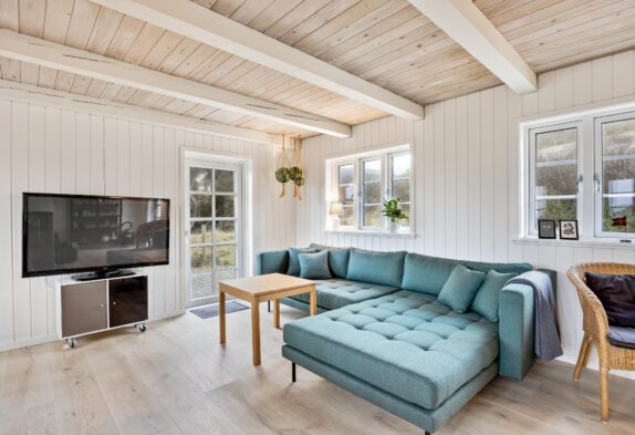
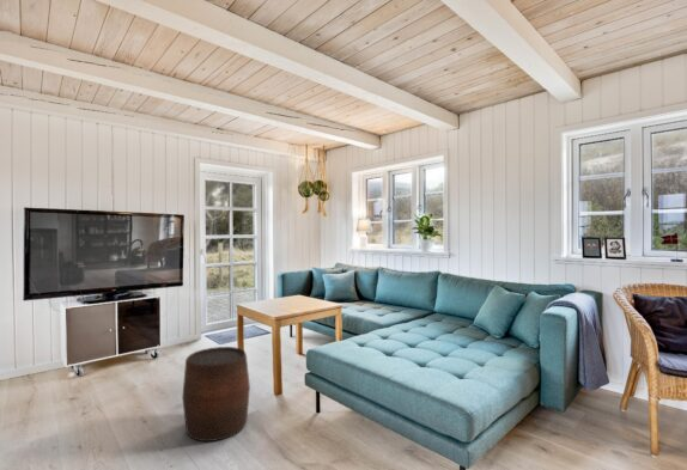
+ stool [181,346,251,442]
